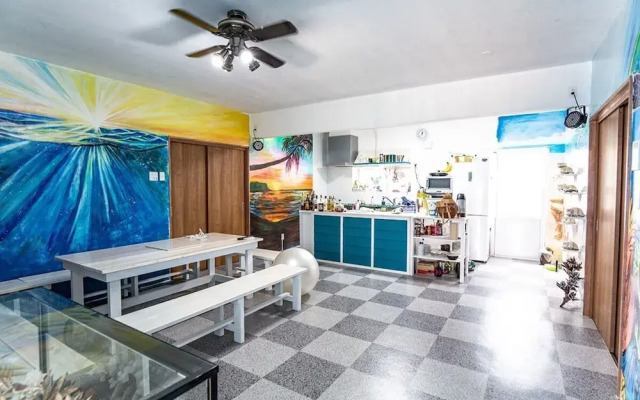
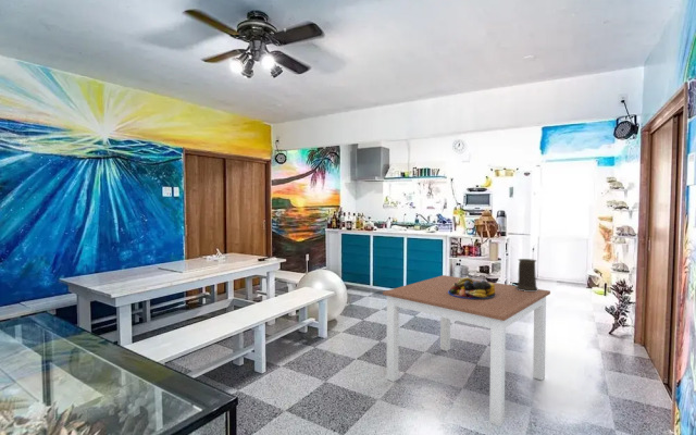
+ beer mug [515,258,539,291]
+ dining table [382,274,551,427]
+ fruit bowl [448,276,495,299]
